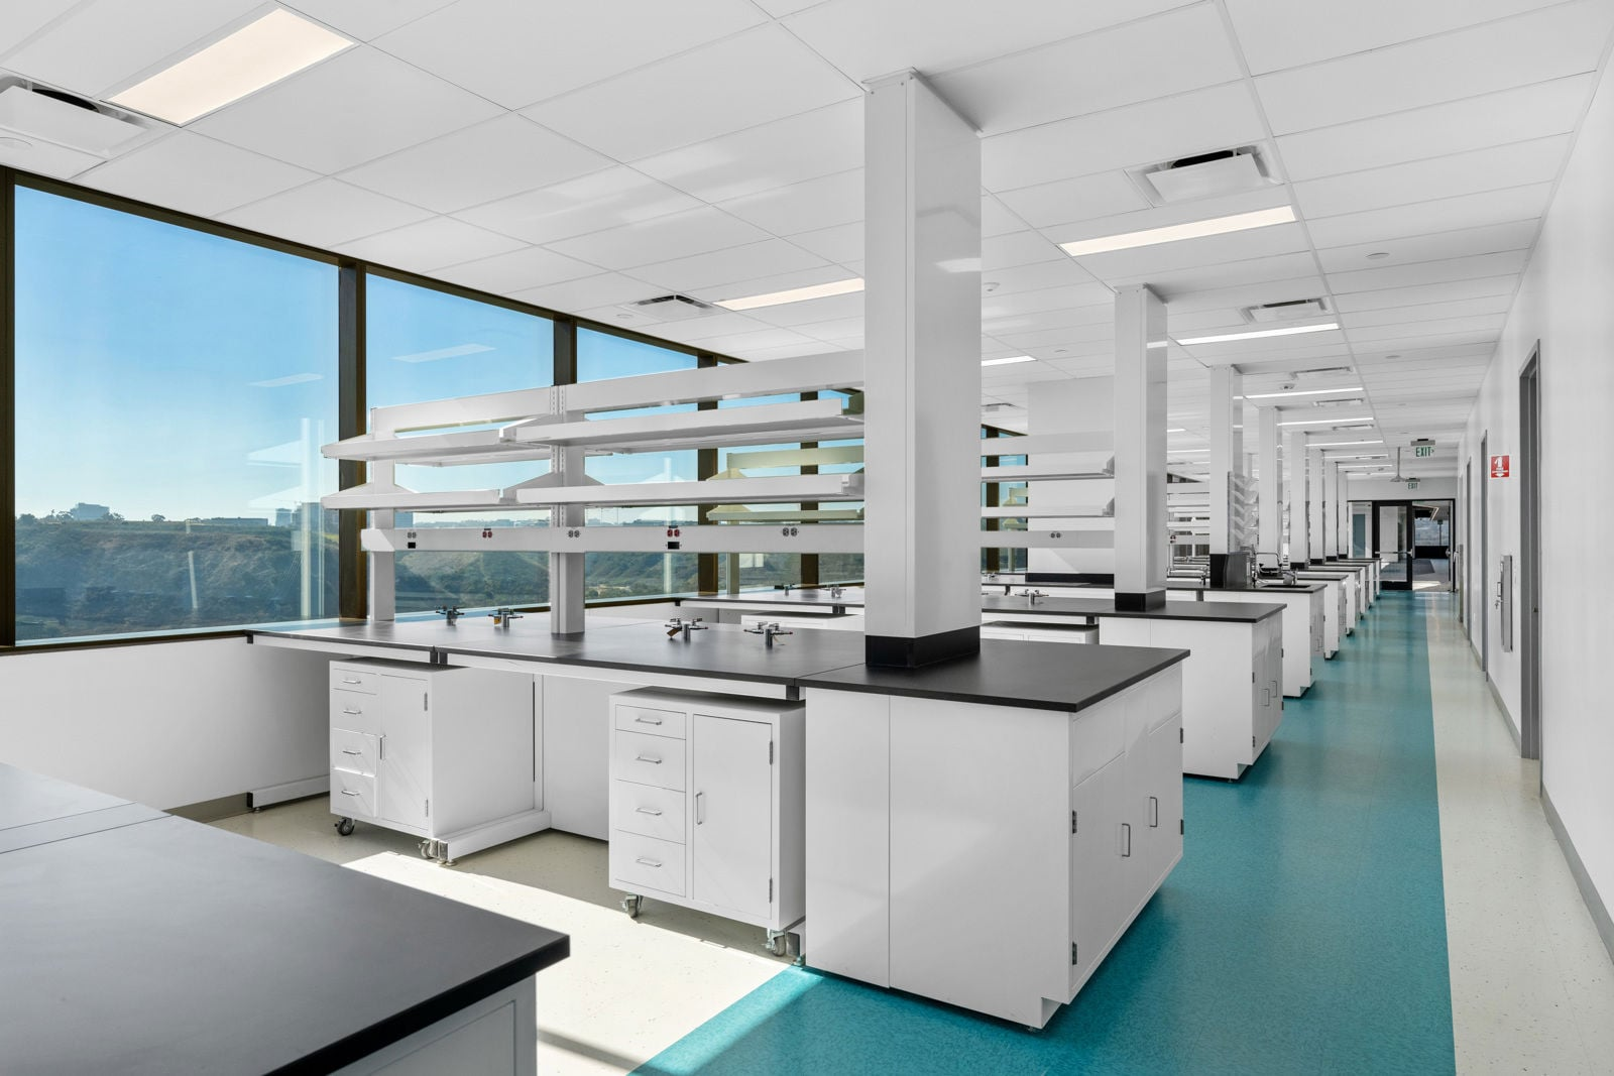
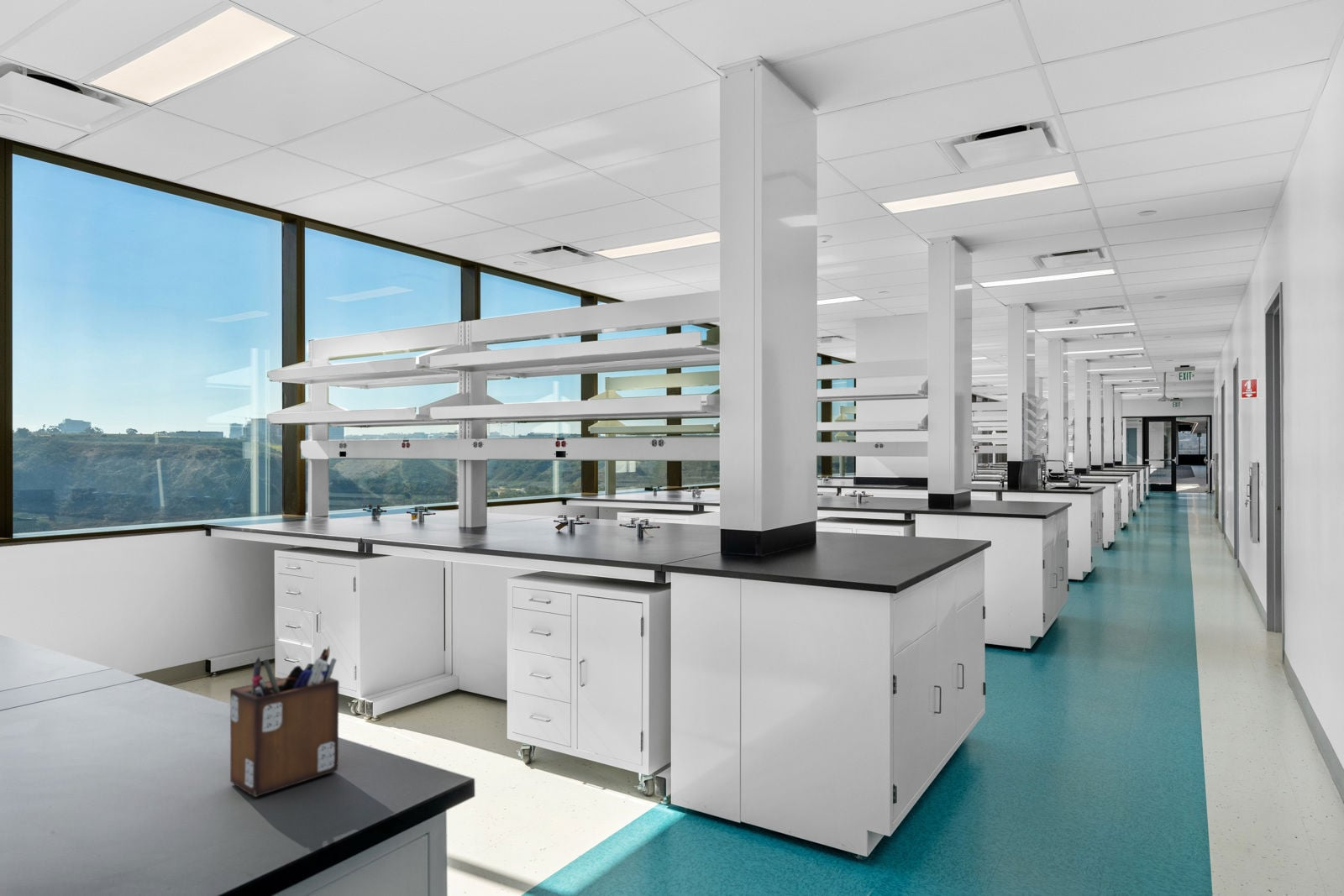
+ desk organizer [229,645,340,798]
